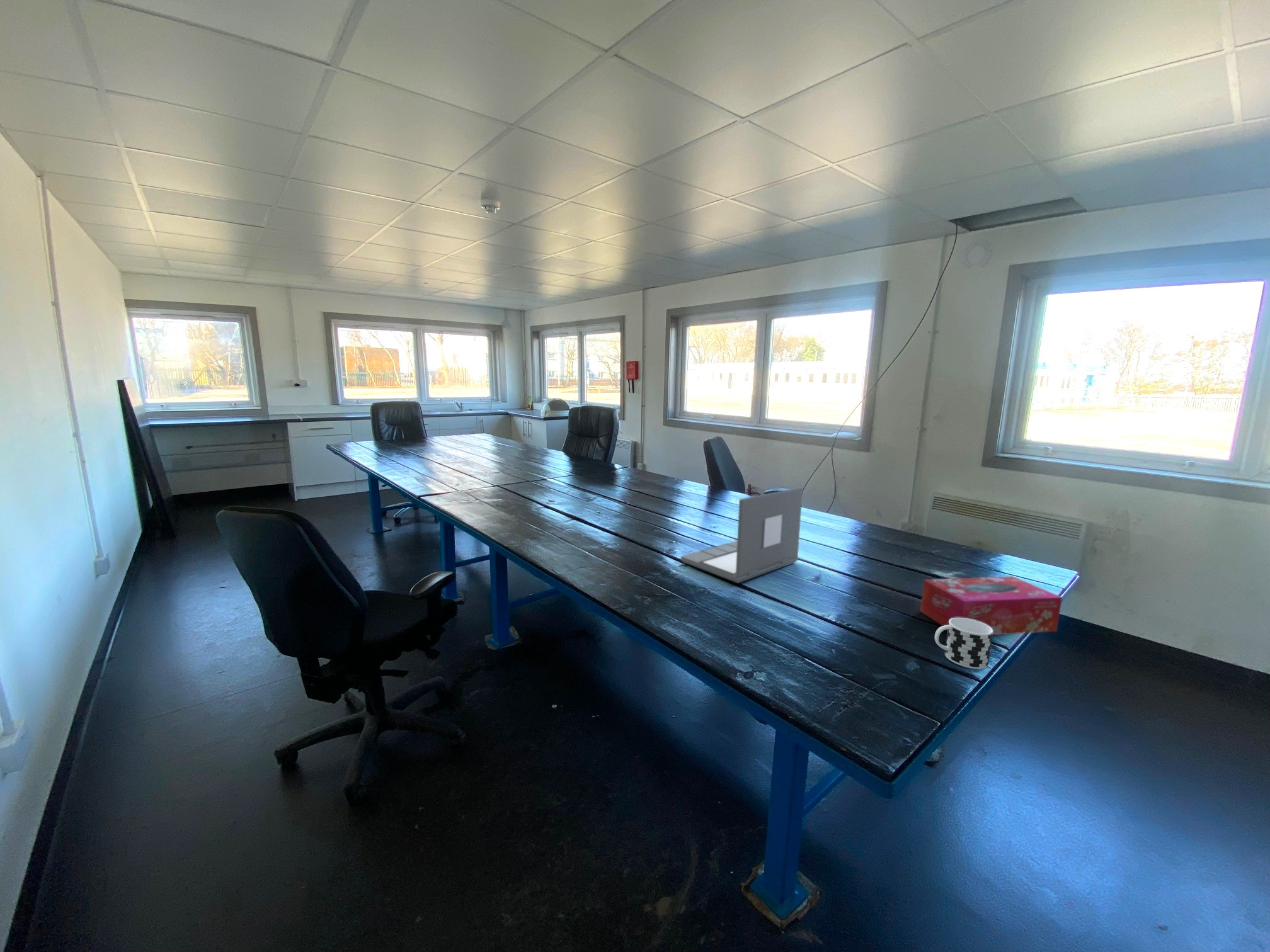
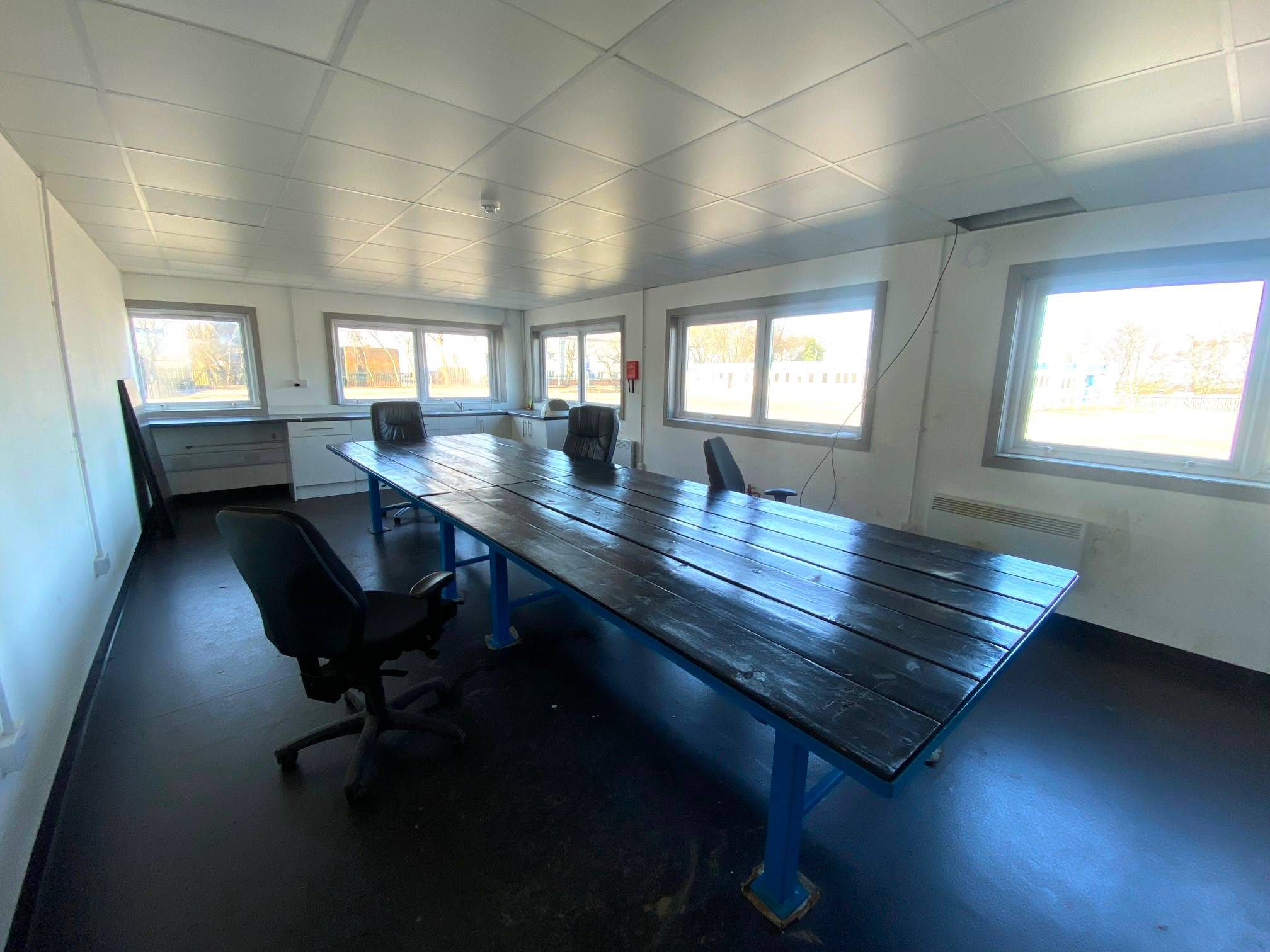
- tissue box [920,575,1063,635]
- laptop [680,487,803,584]
- cup [934,618,993,669]
